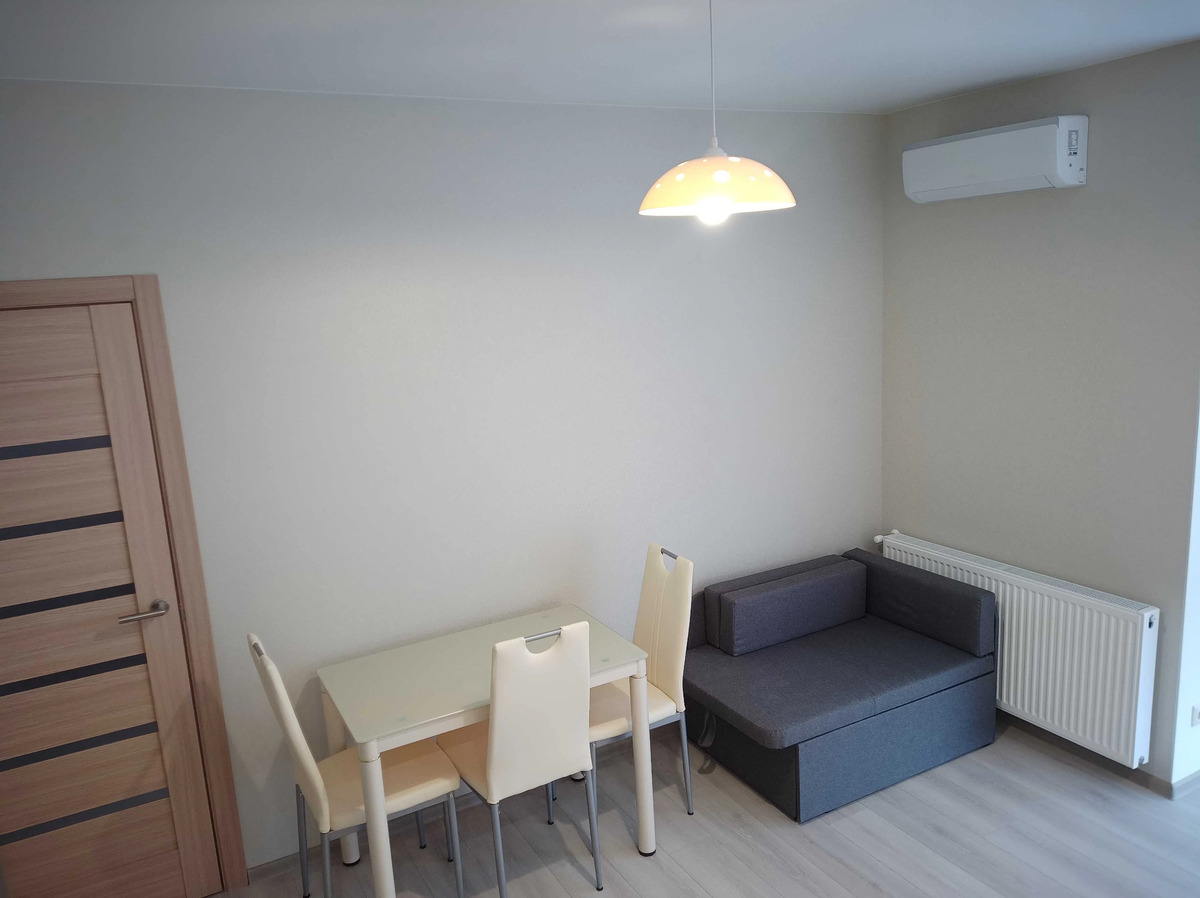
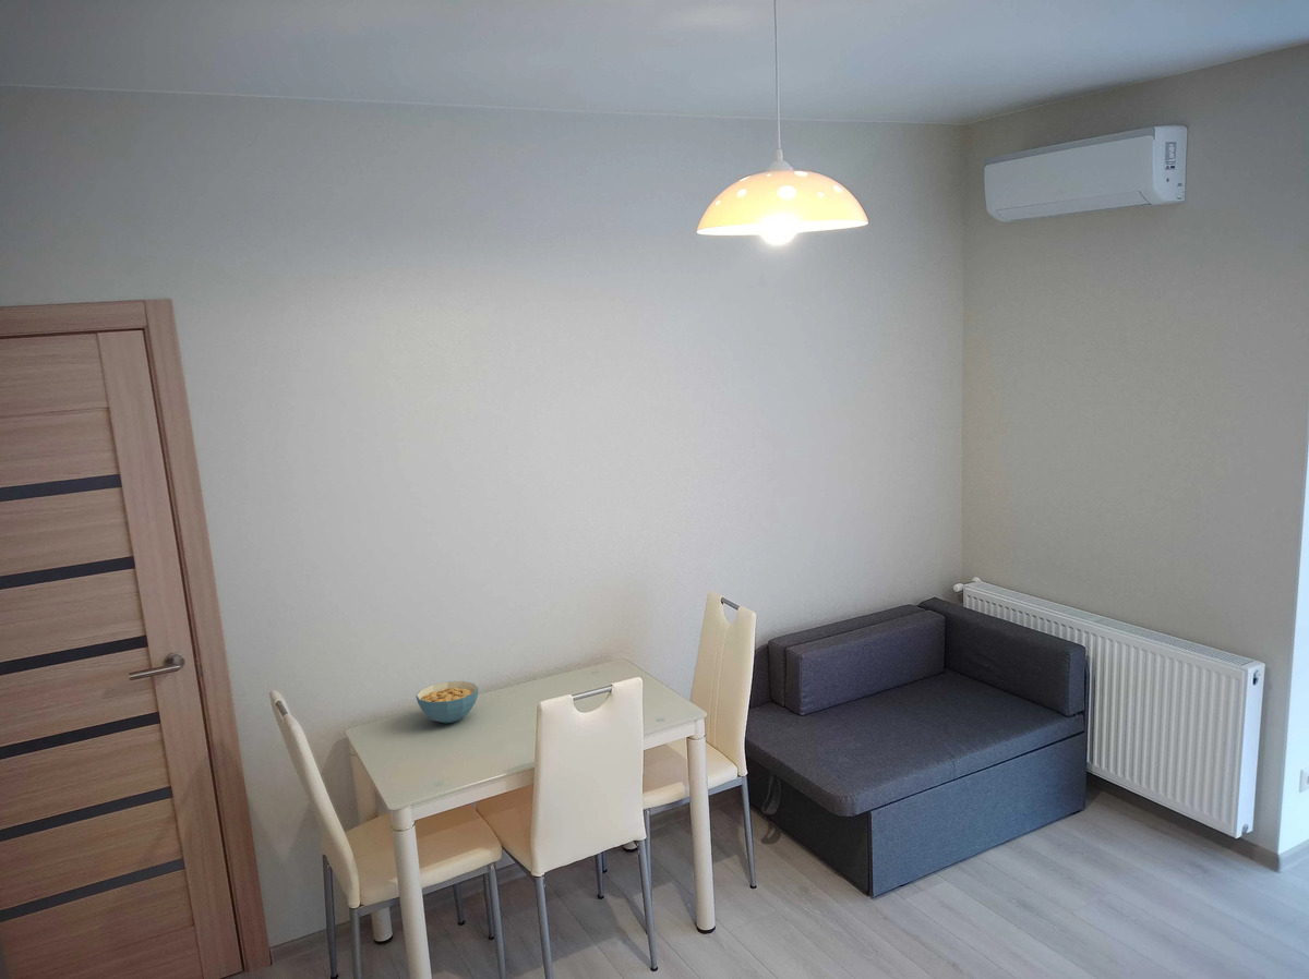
+ cereal bowl [415,680,479,724]
